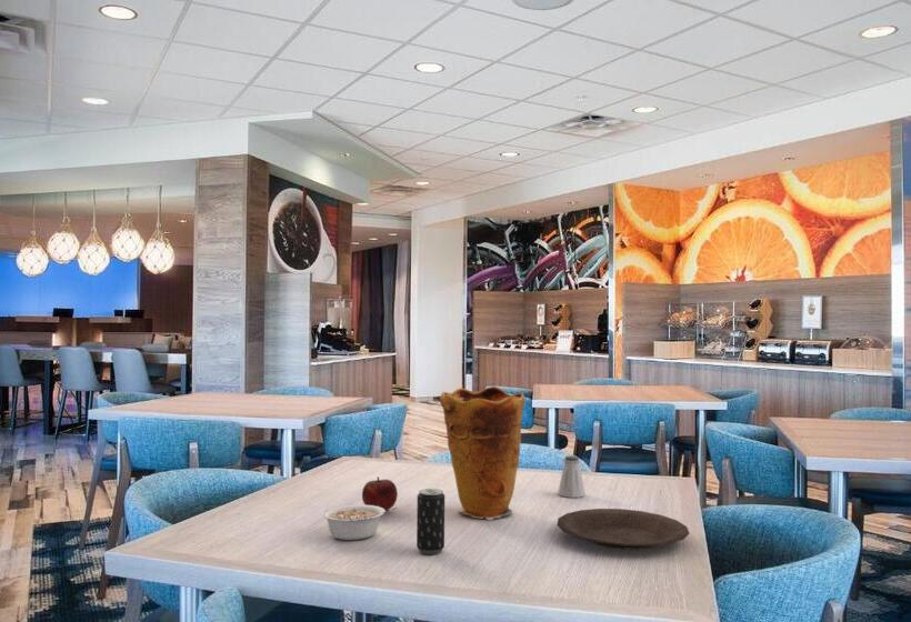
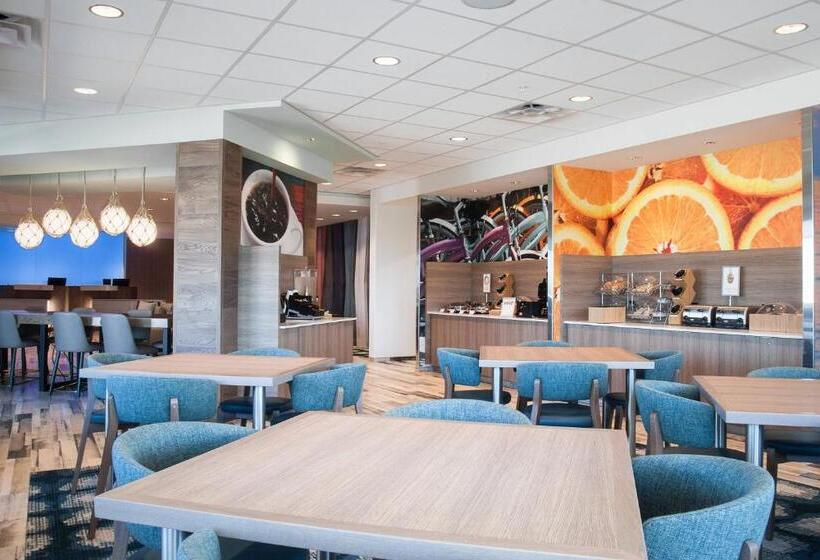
- fruit [361,475,399,511]
- plate [555,508,690,551]
- vase [439,385,527,521]
- beverage can [416,488,446,555]
- legume [321,504,398,541]
- saltshaker [557,455,587,499]
